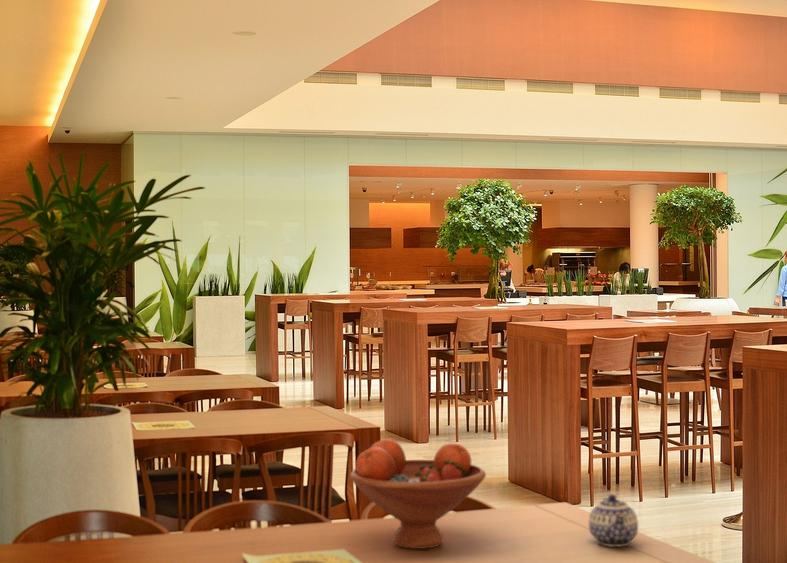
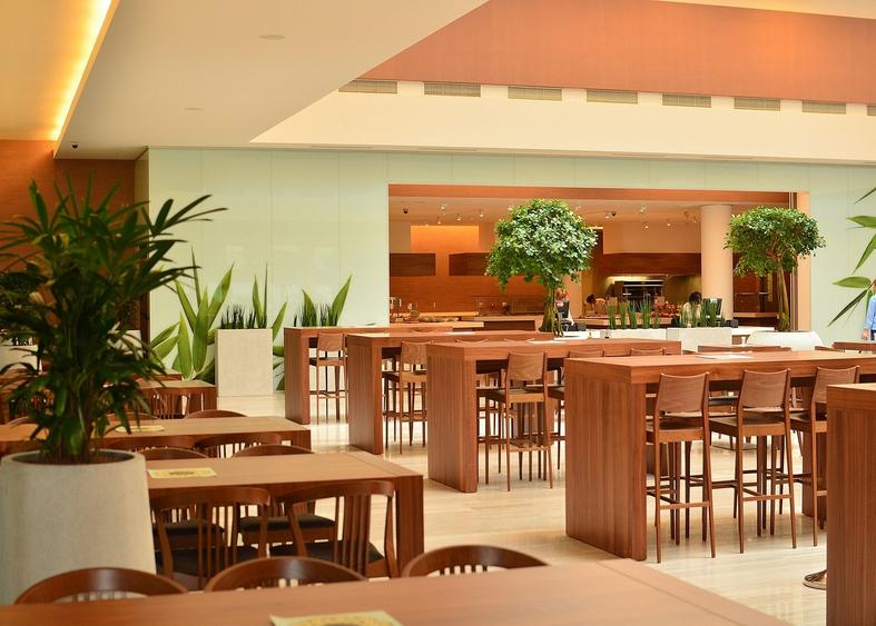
- teapot [588,493,639,548]
- fruit bowl [349,438,487,550]
